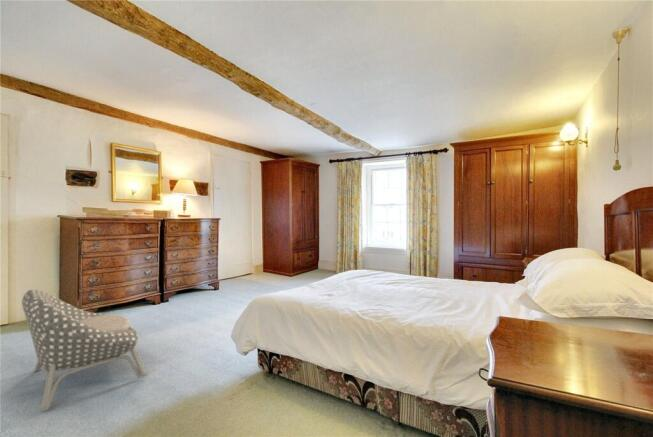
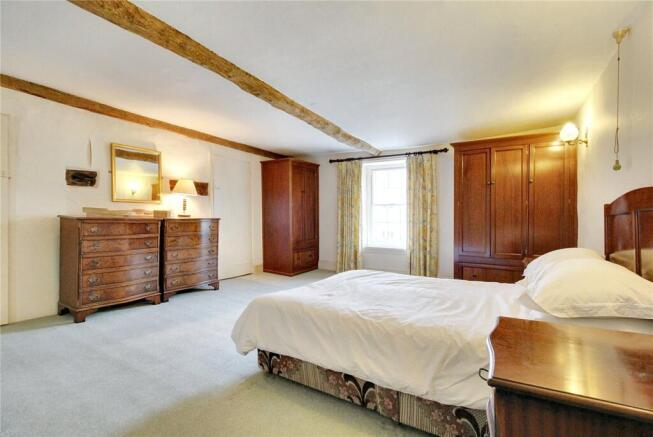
- armchair [21,289,147,412]
